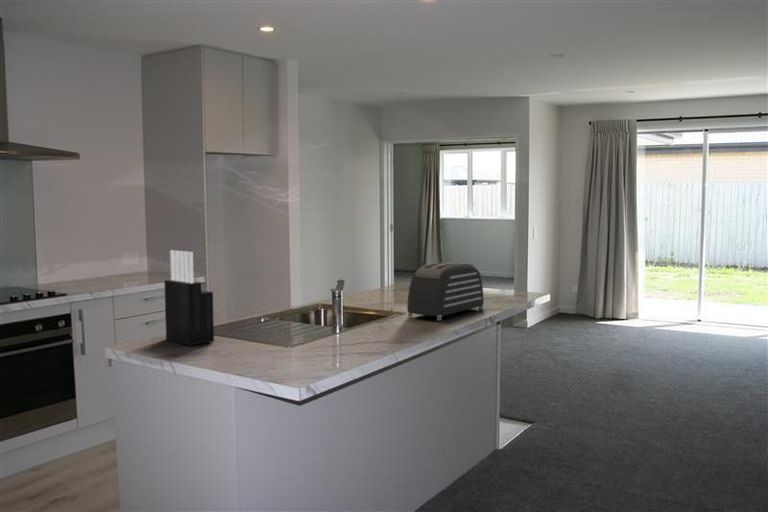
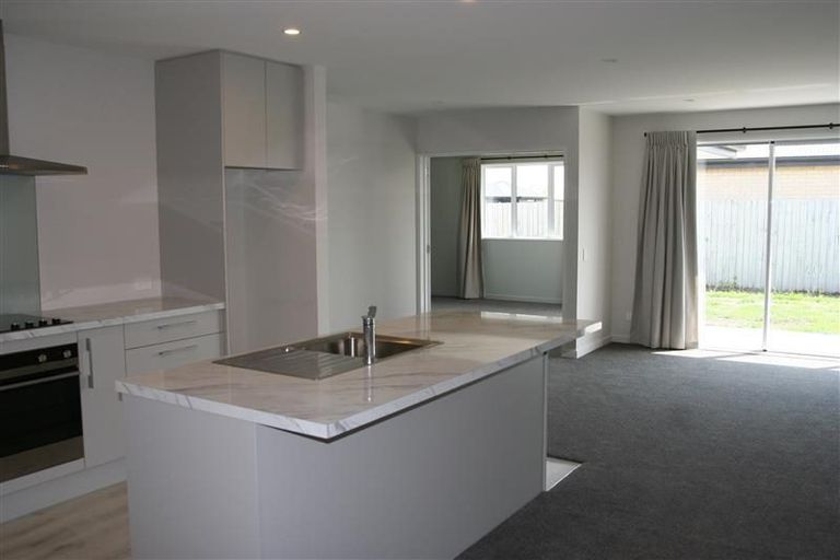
- toaster [406,261,485,321]
- knife block [163,249,215,347]
